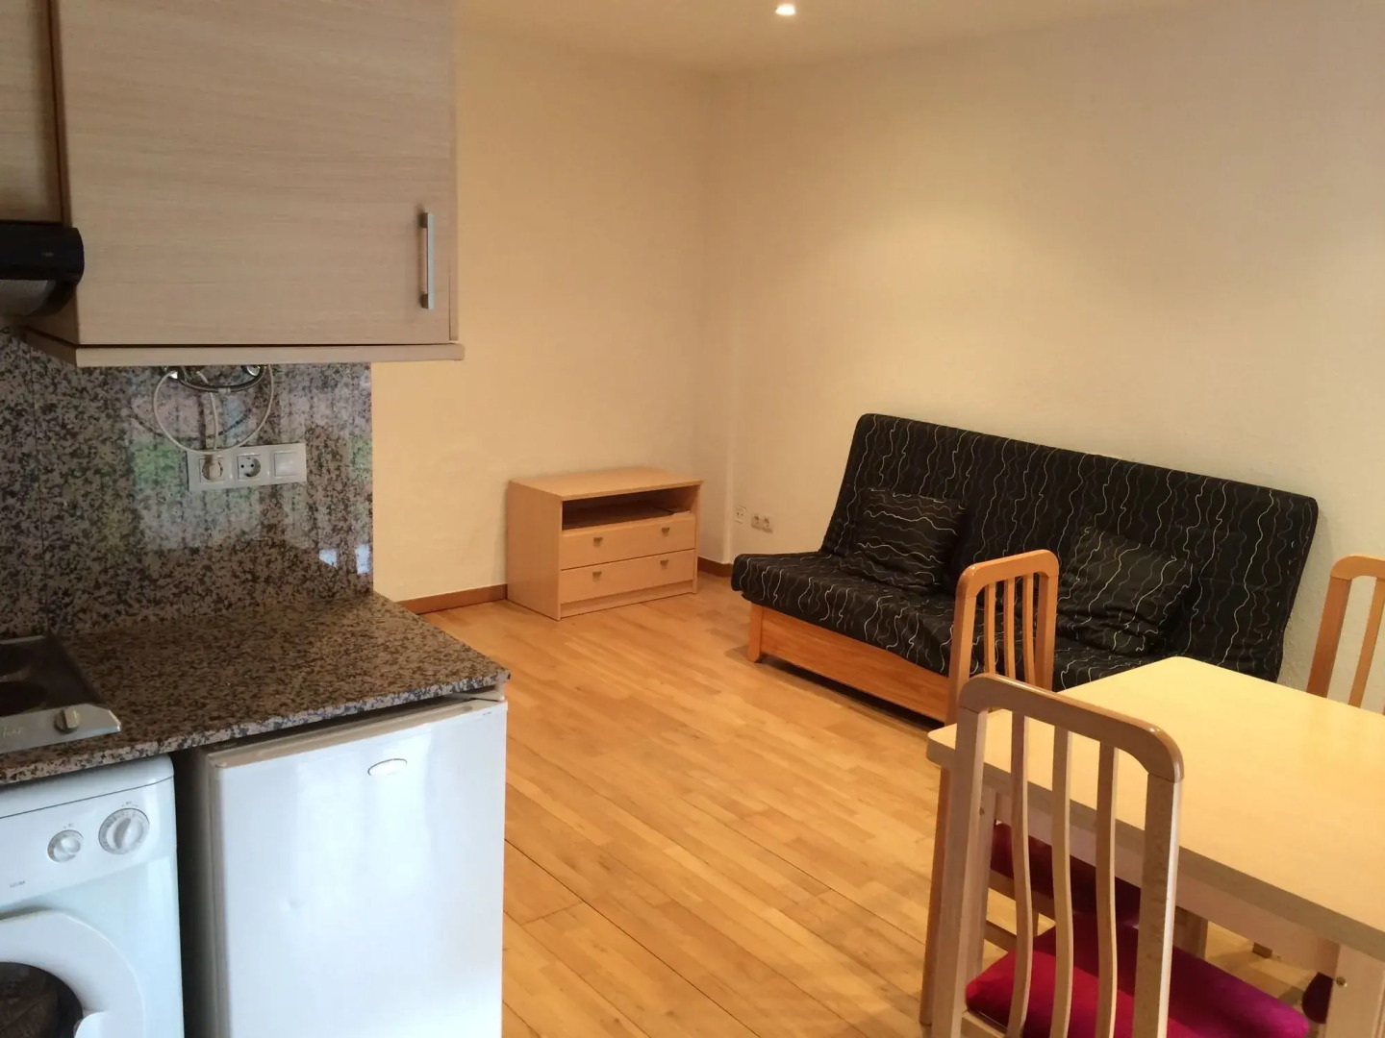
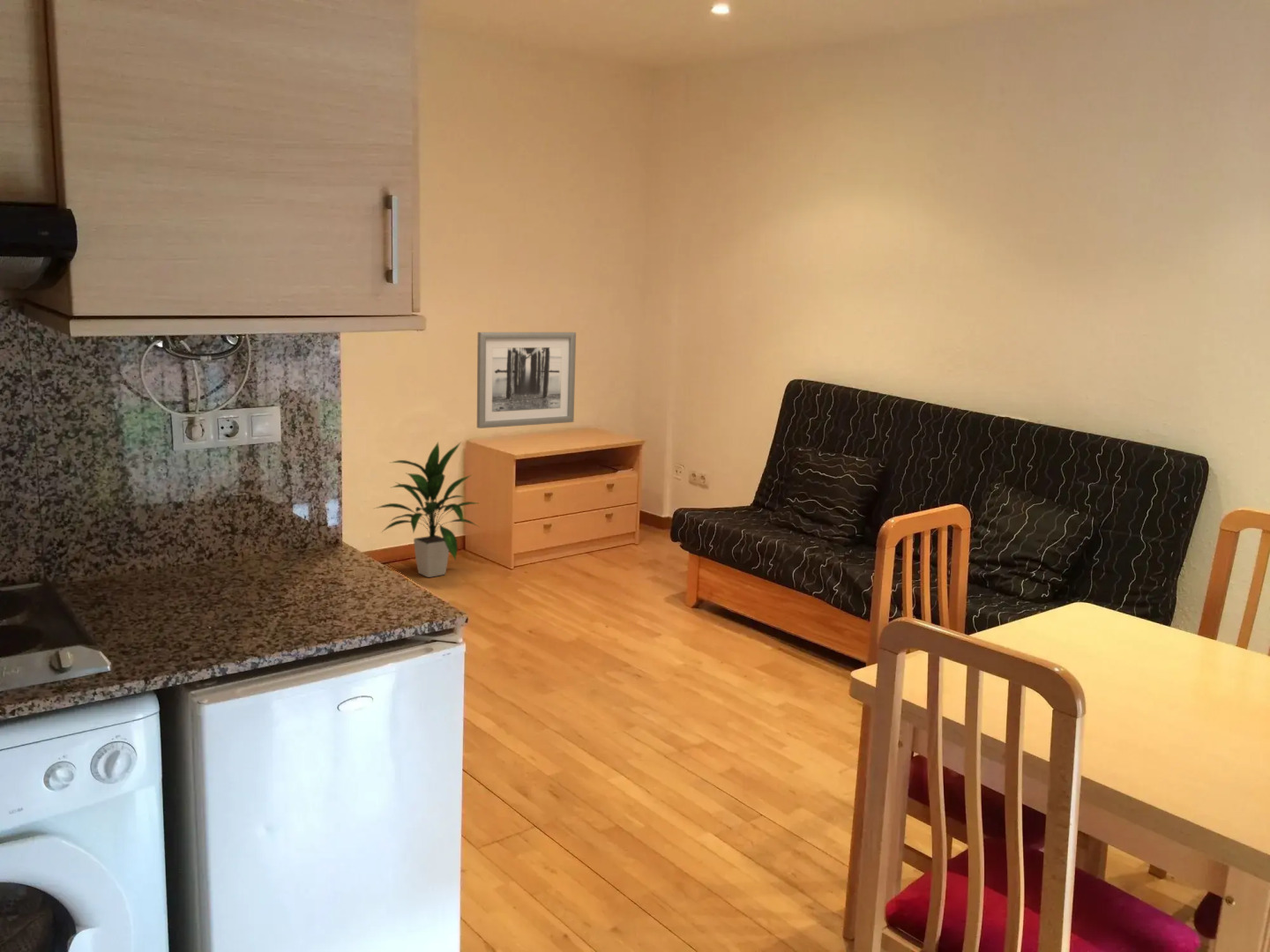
+ wall art [476,331,577,429]
+ indoor plant [374,441,479,578]
